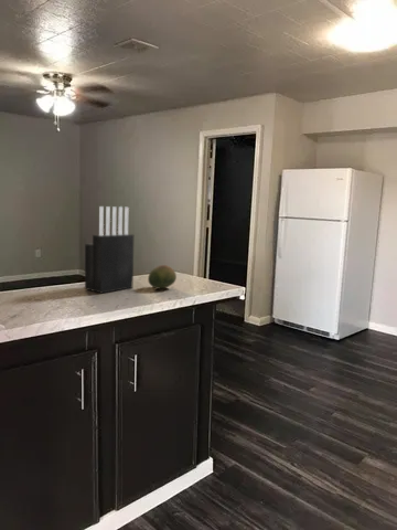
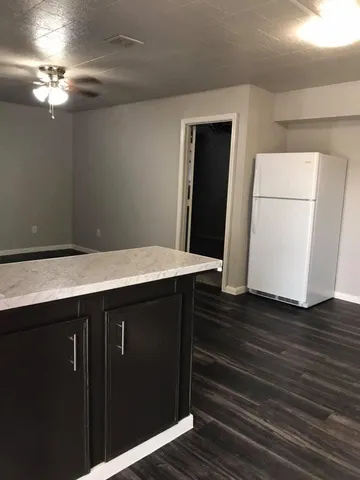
- fruit [147,264,178,289]
- knife block [84,205,135,295]
